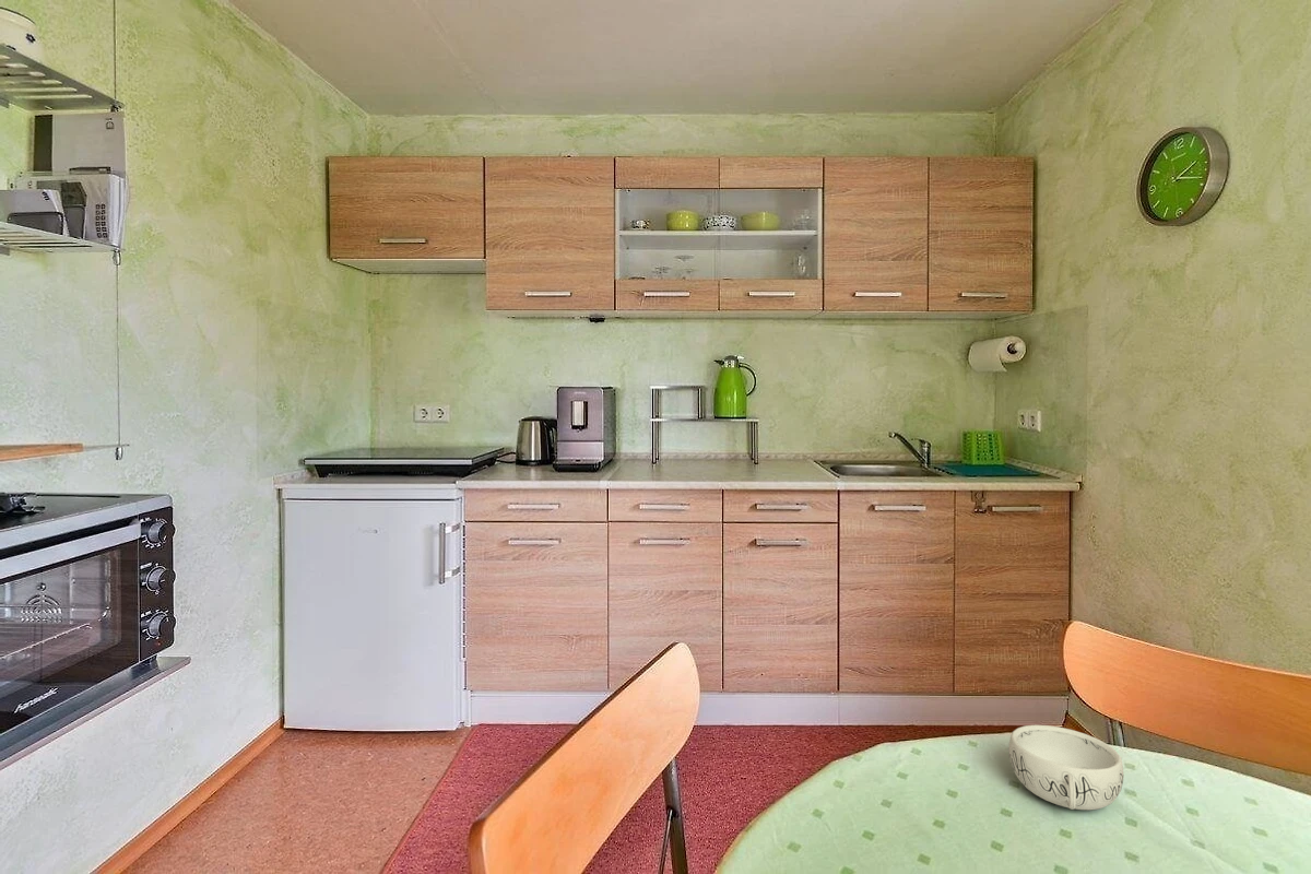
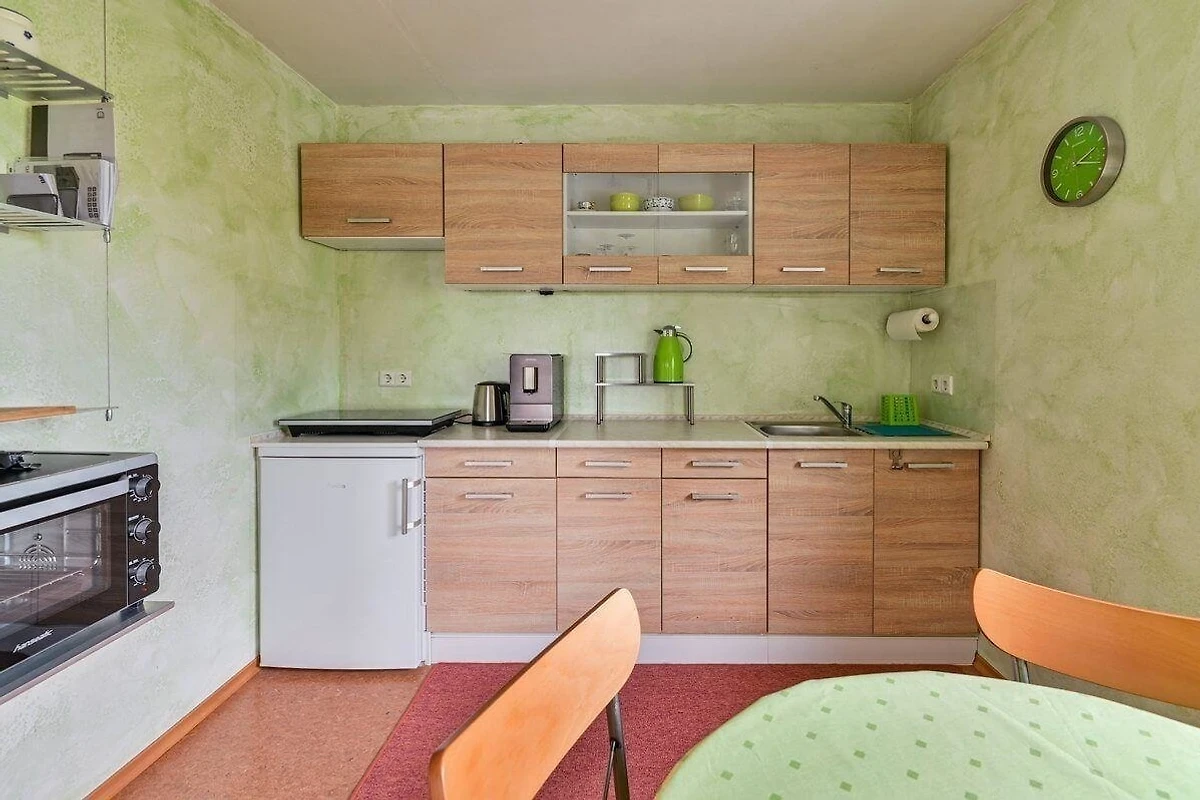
- decorative bowl [1007,724,1125,811]
